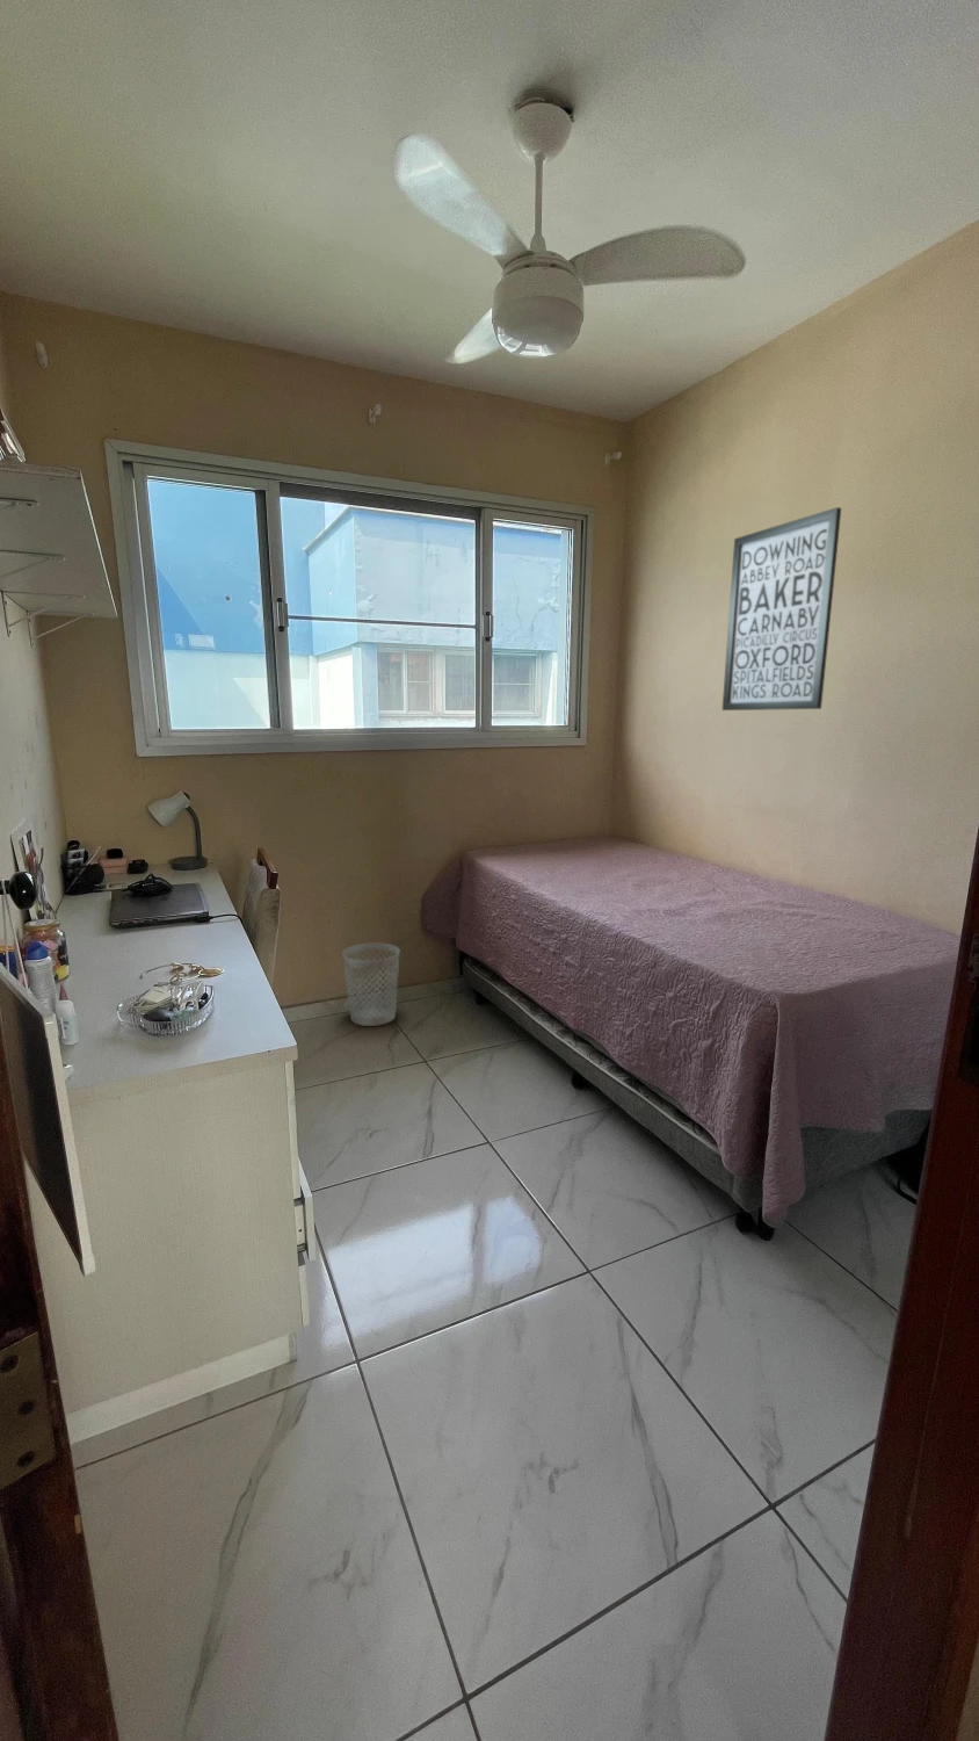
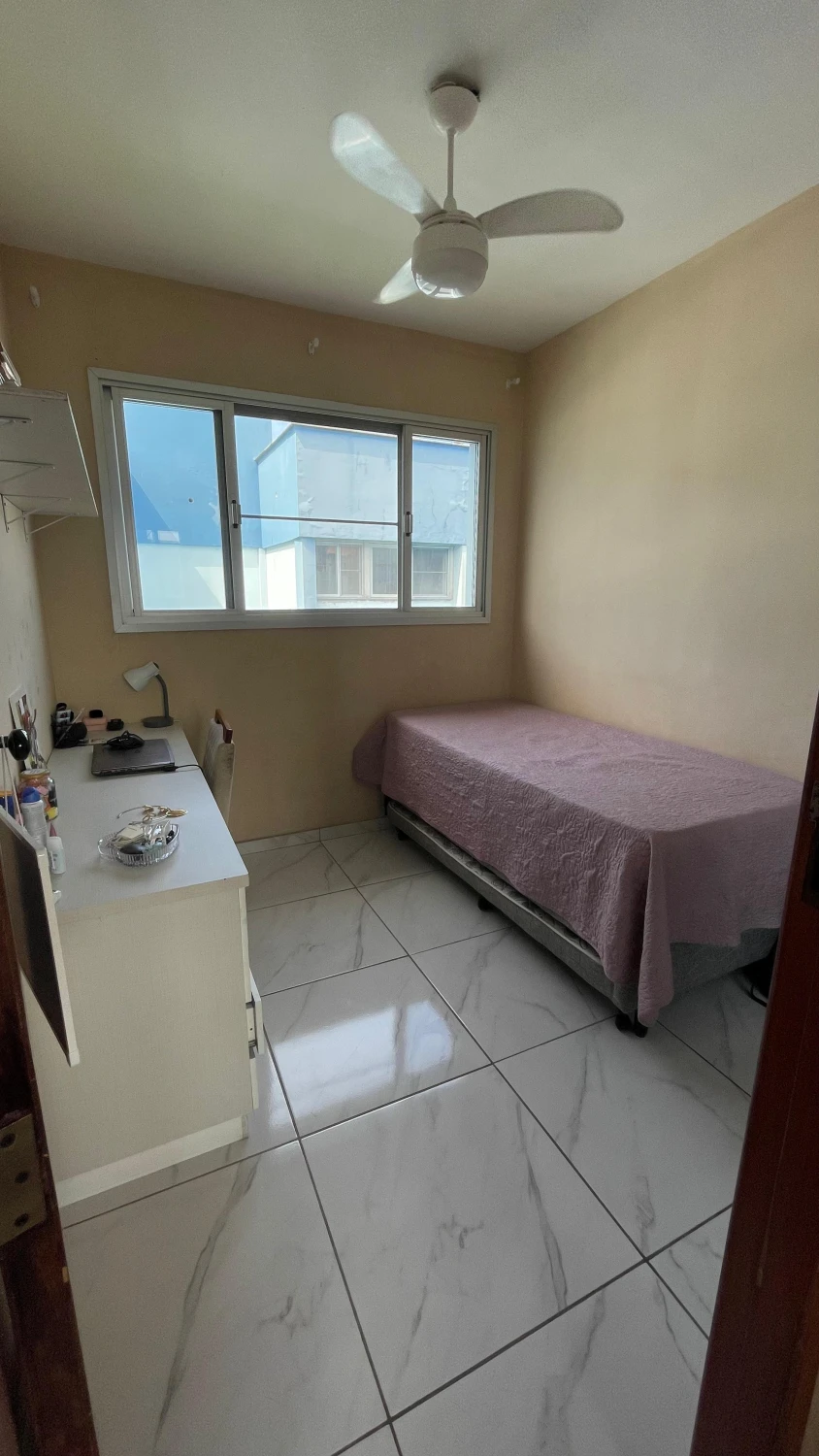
- wastebasket [341,942,400,1027]
- wall art [722,506,842,711]
